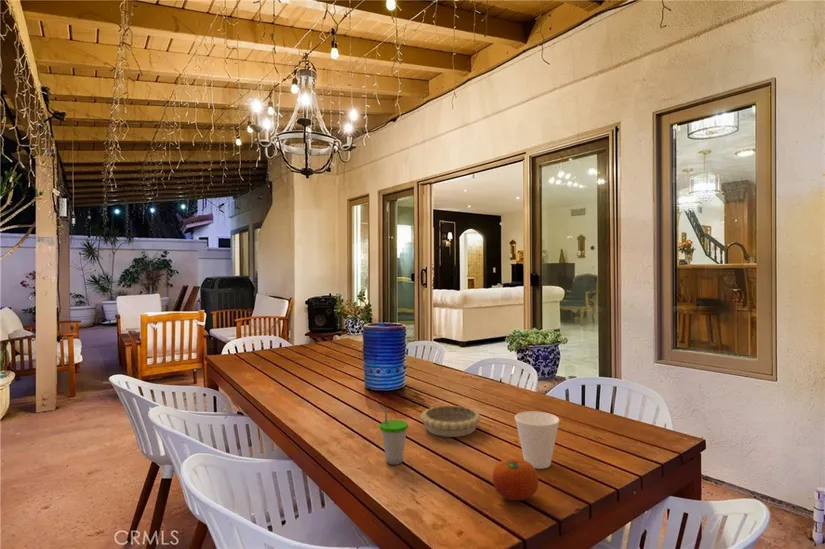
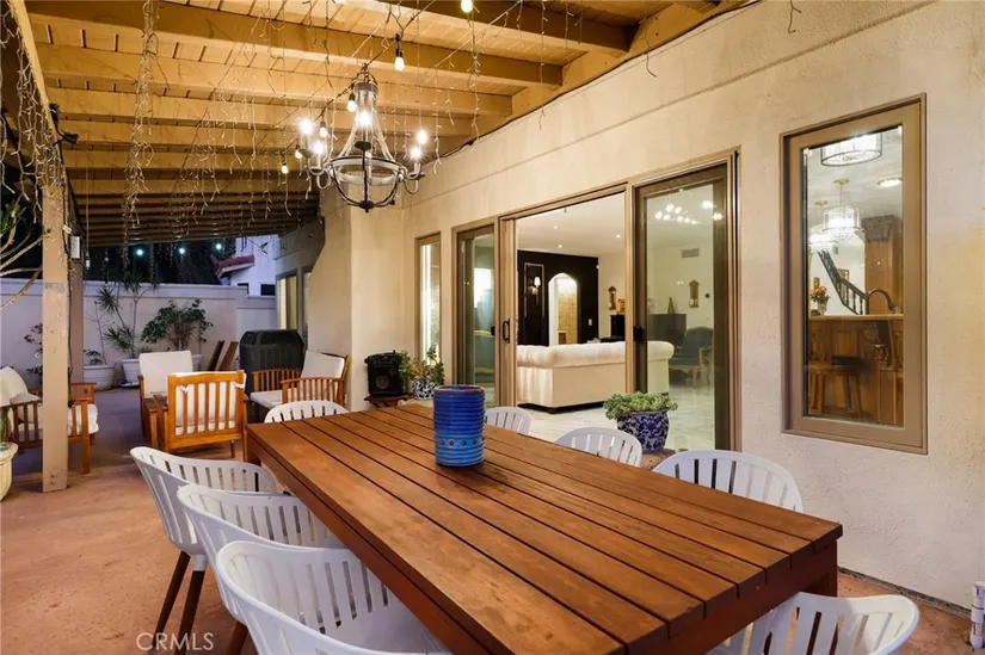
- fruit [492,457,540,501]
- decorative bowl [419,405,482,438]
- cup [379,404,409,466]
- cup [514,410,561,470]
